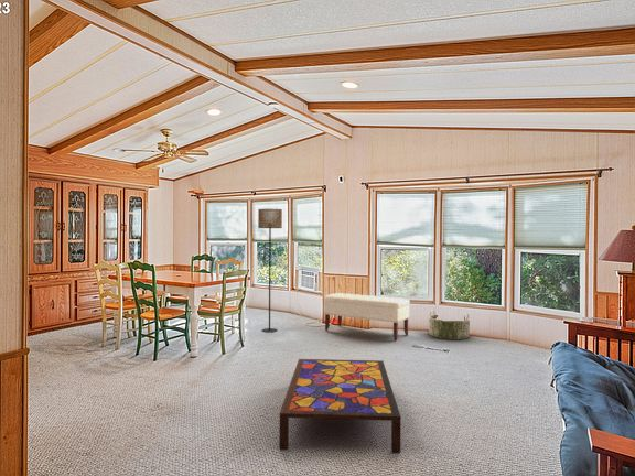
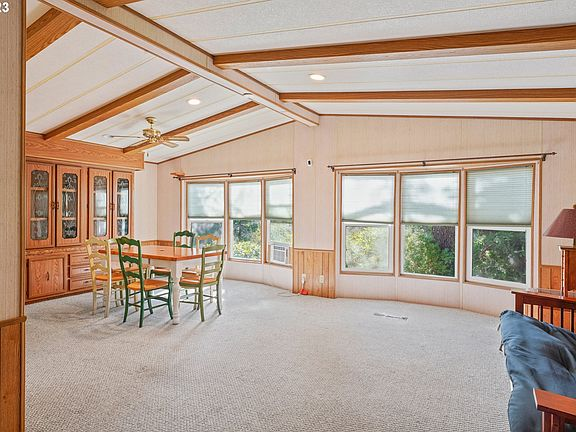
- basket [428,309,471,340]
- coffee table [278,358,402,454]
- floor lamp [257,208,283,333]
- bench [323,292,411,342]
